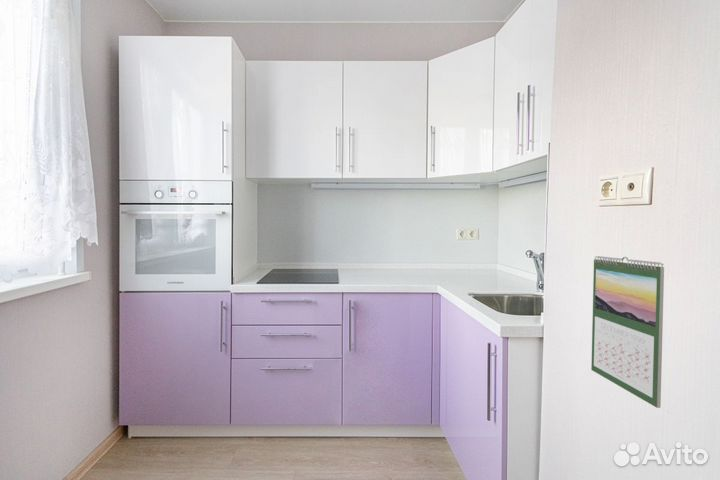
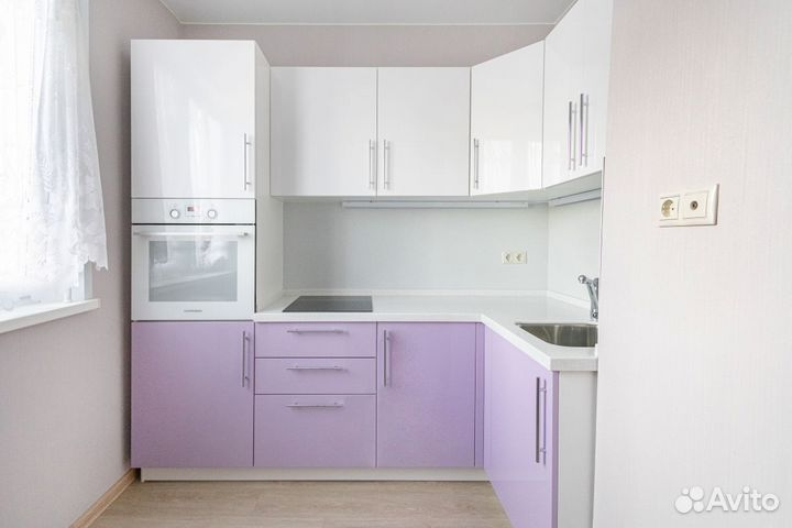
- calendar [590,255,665,409]
